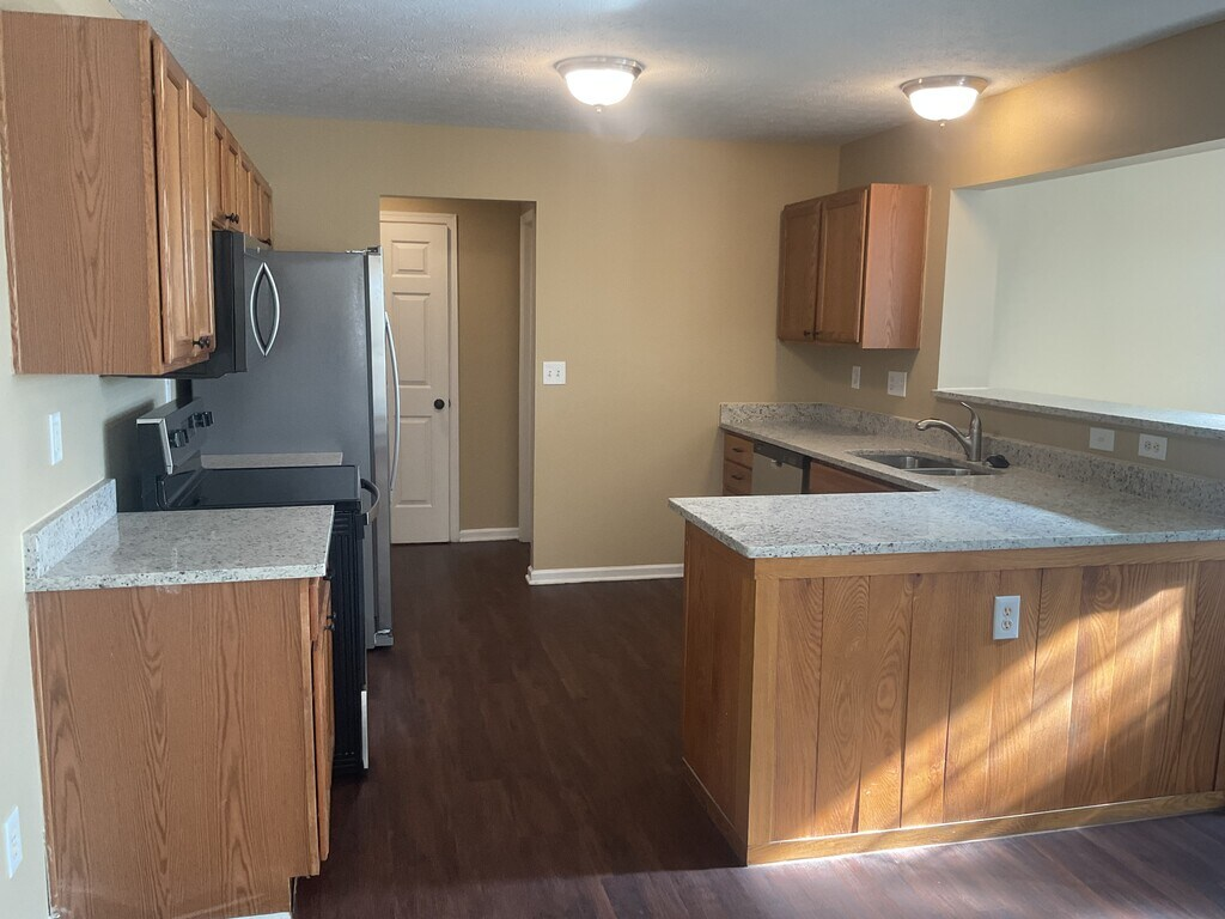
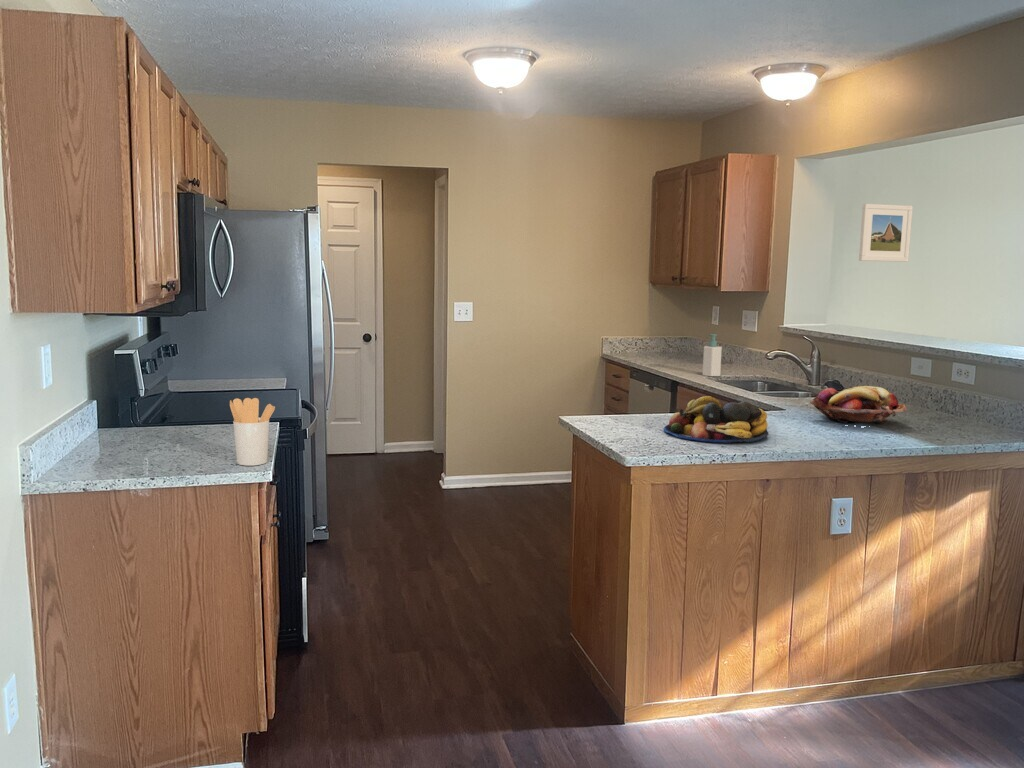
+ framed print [858,203,914,263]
+ fruit bowl [663,395,769,444]
+ utensil holder [229,397,276,467]
+ fruit basket [809,385,908,428]
+ soap bottle [702,333,723,377]
